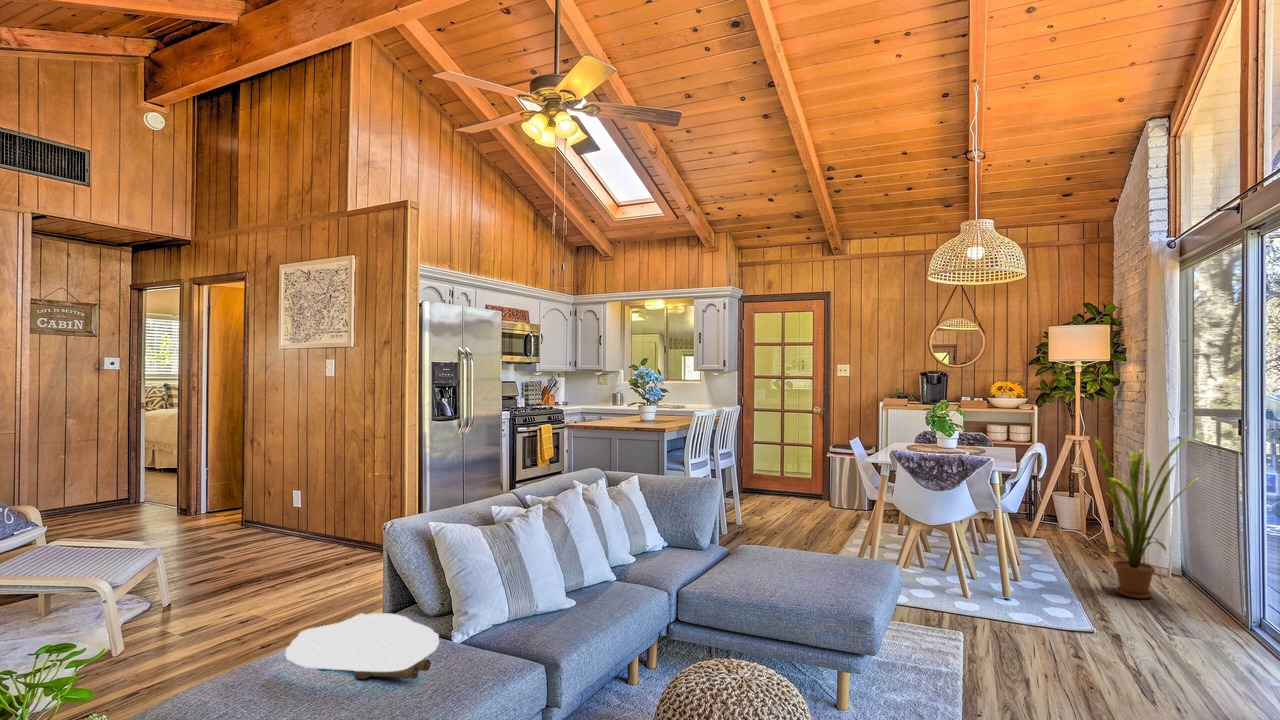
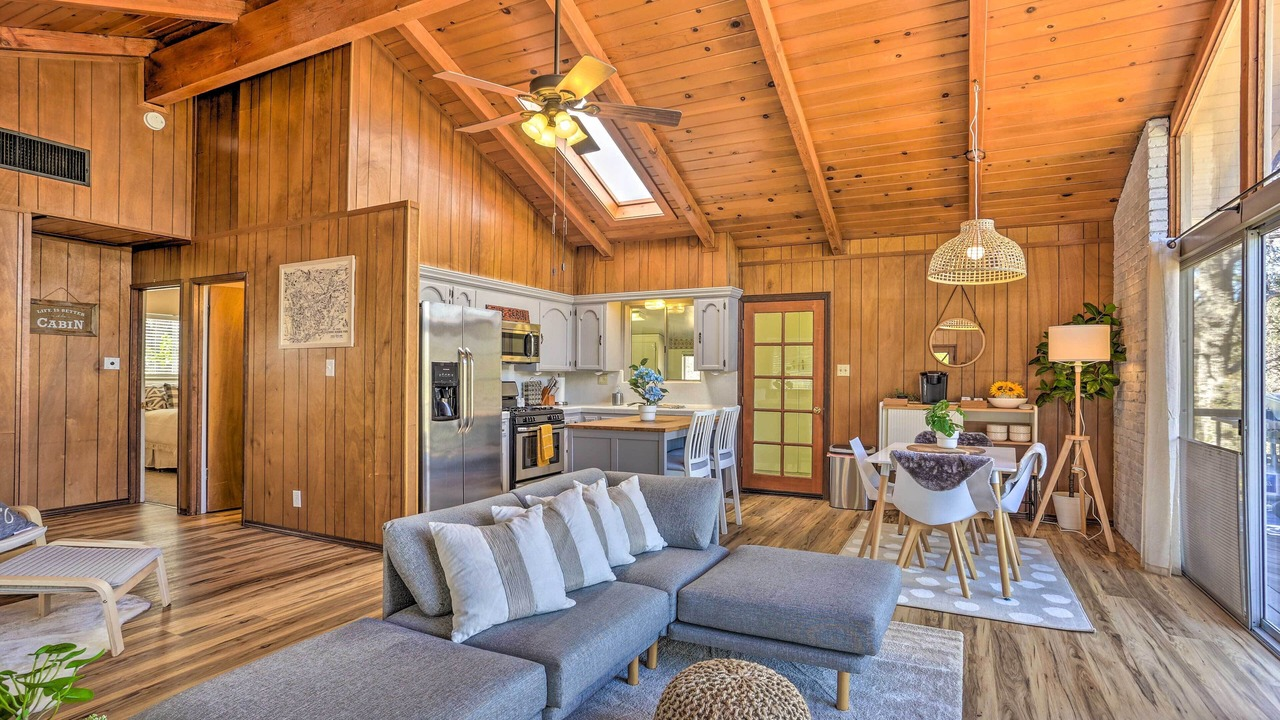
- house plant [1093,435,1206,600]
- tray [284,612,440,680]
